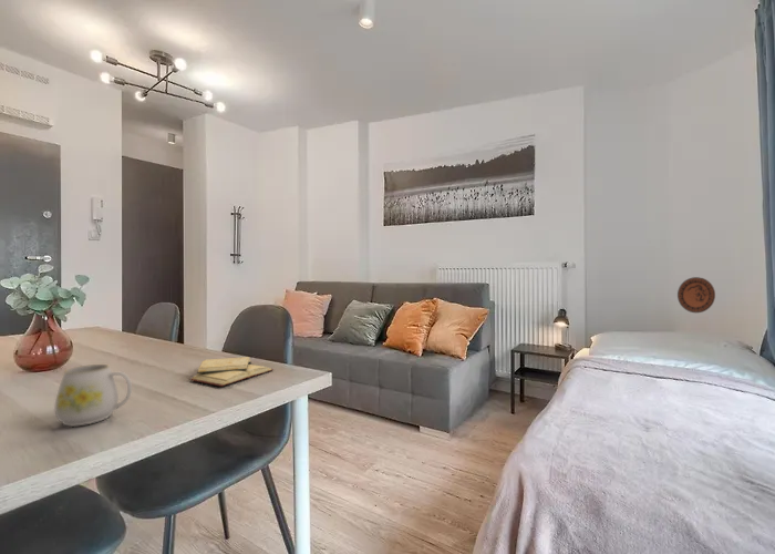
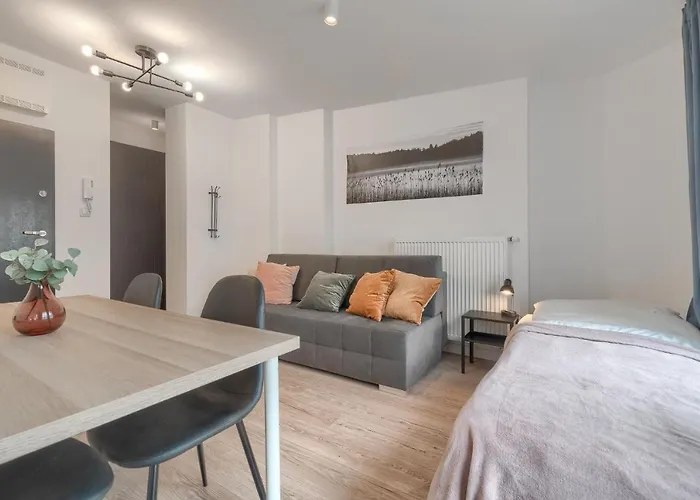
- diary [188,356,275,388]
- decorative plate [676,276,716,314]
- mug [53,363,133,428]
